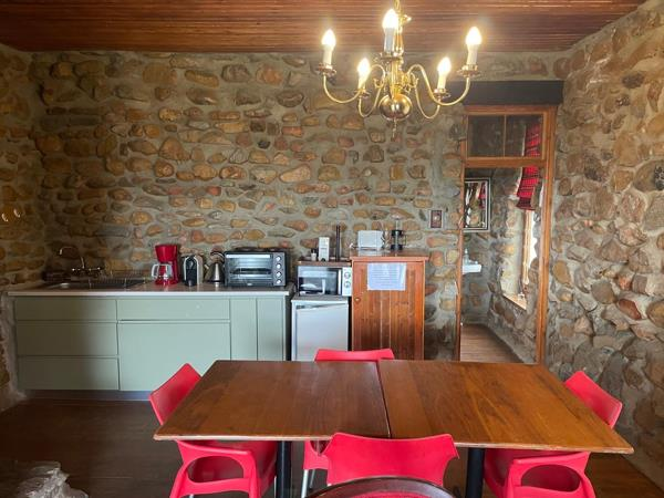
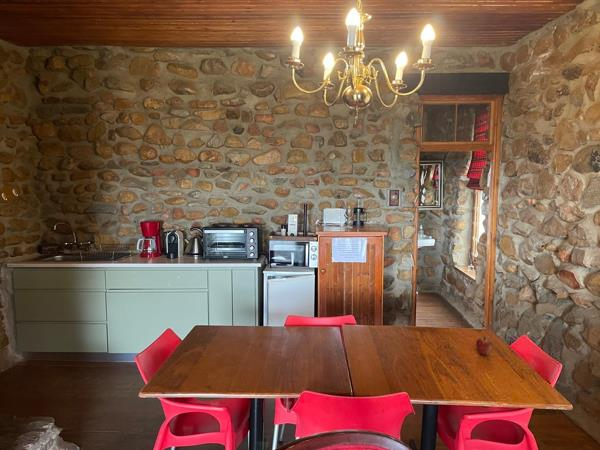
+ fruit [475,335,493,356]
